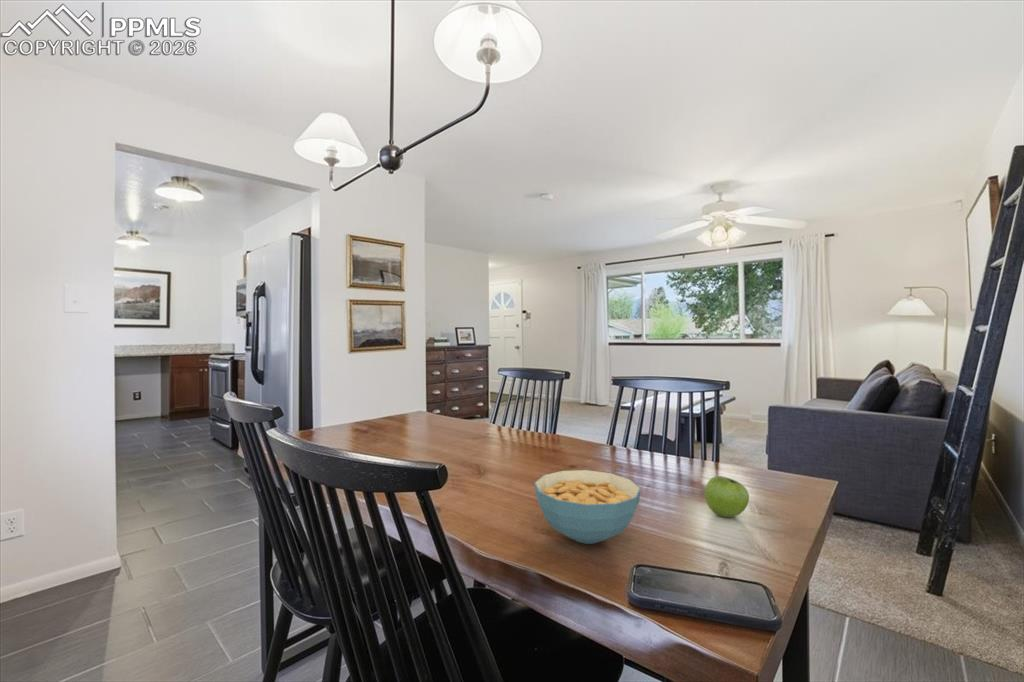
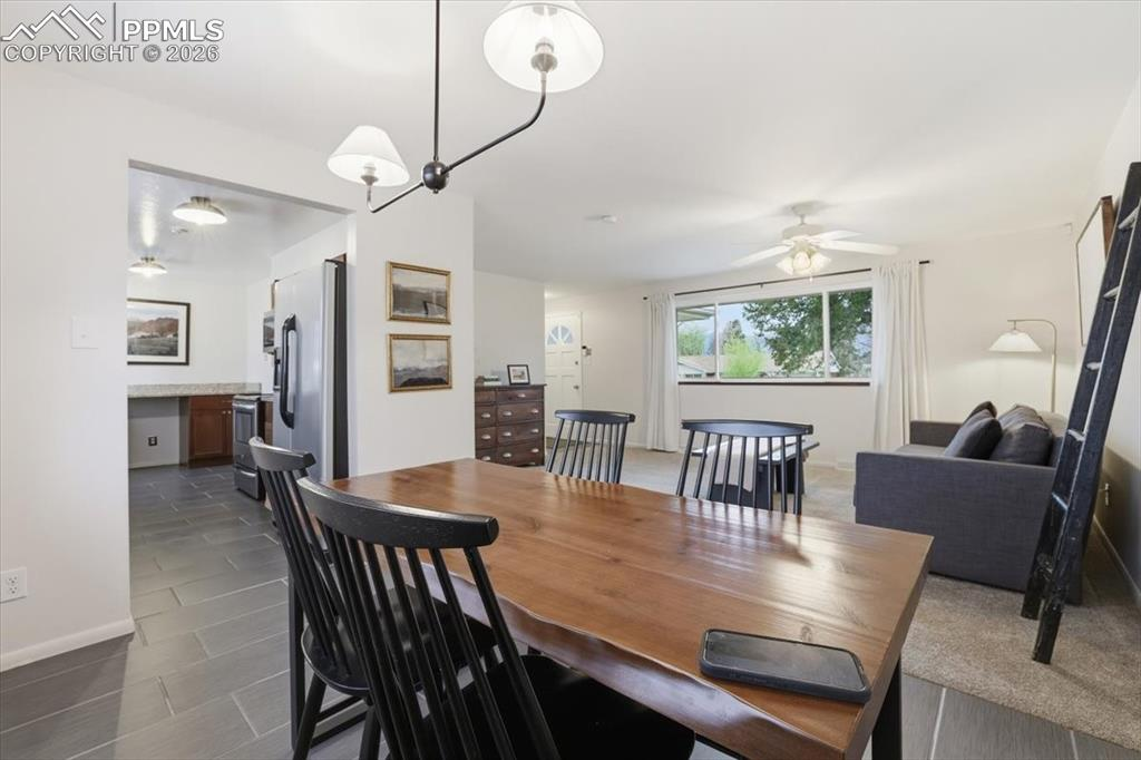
- cereal bowl [533,469,642,545]
- fruit [704,475,750,518]
